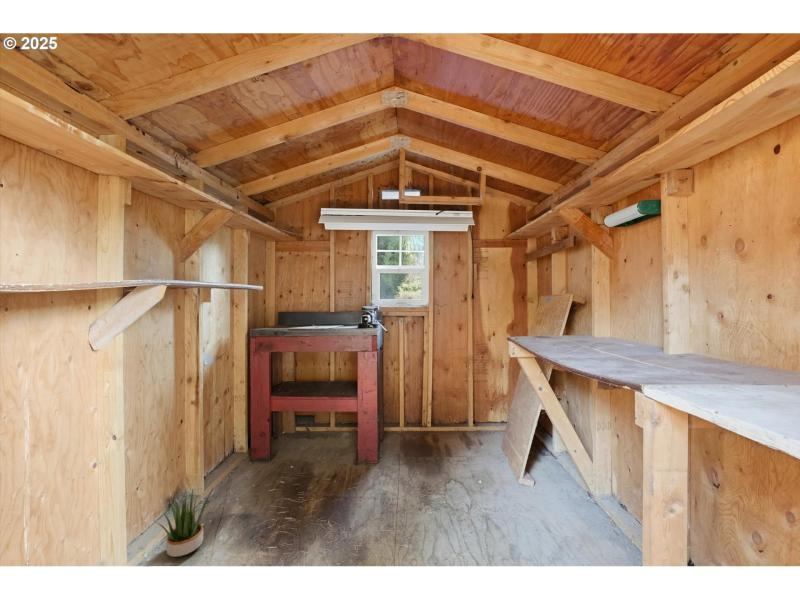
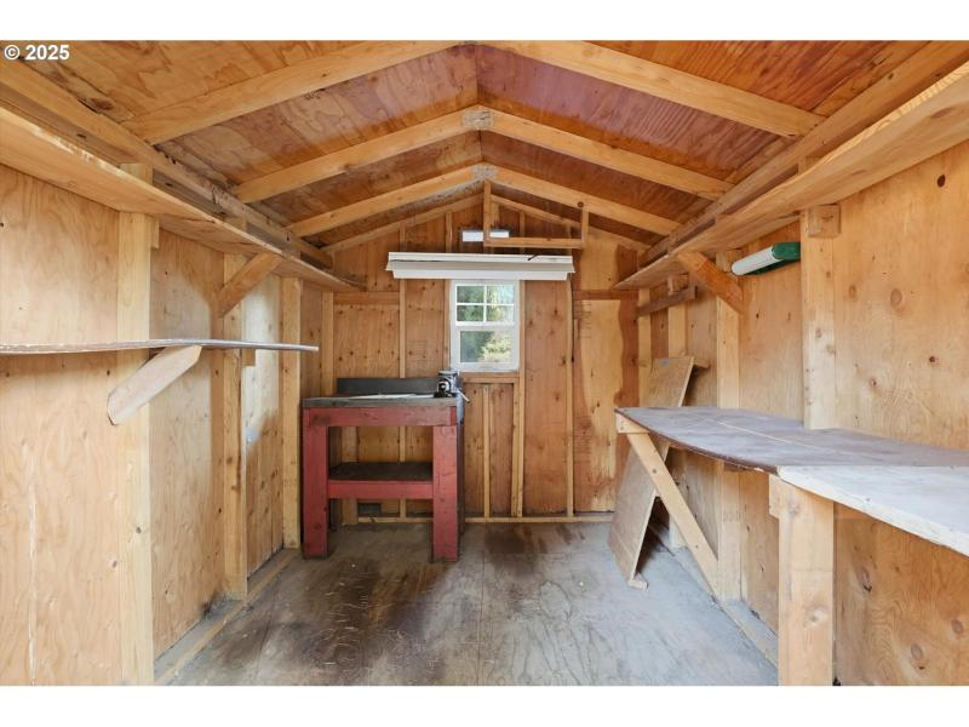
- potted plant [154,486,215,558]
